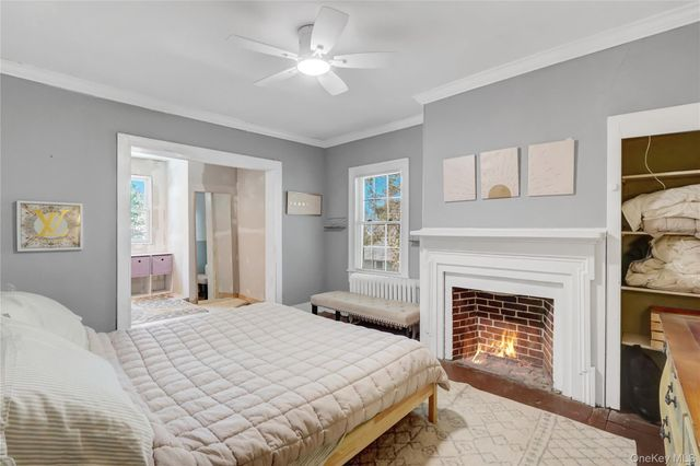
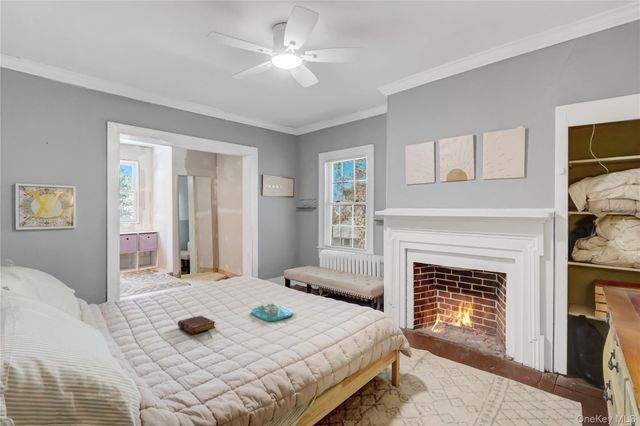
+ book [177,315,217,335]
+ decorative tray [250,302,294,322]
